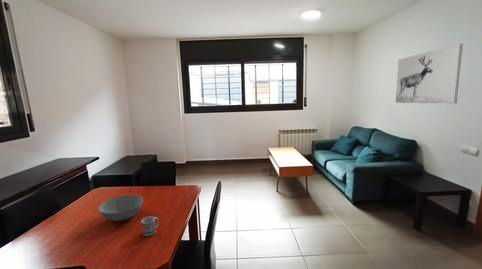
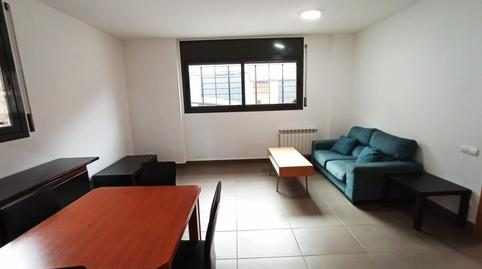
- wall art [395,43,464,104]
- bowl [97,194,144,222]
- cup [140,216,160,237]
